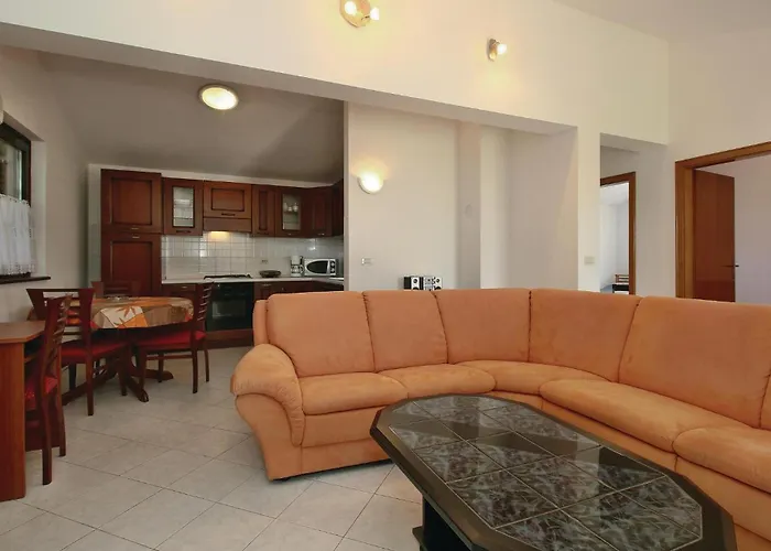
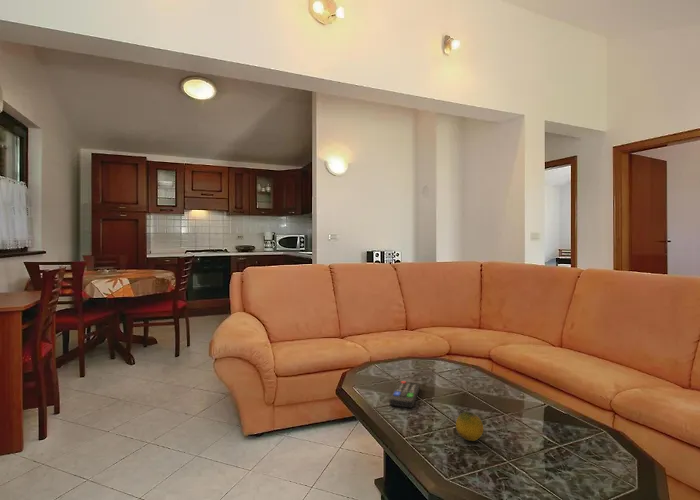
+ fruit [455,411,485,442]
+ remote control [389,380,421,409]
